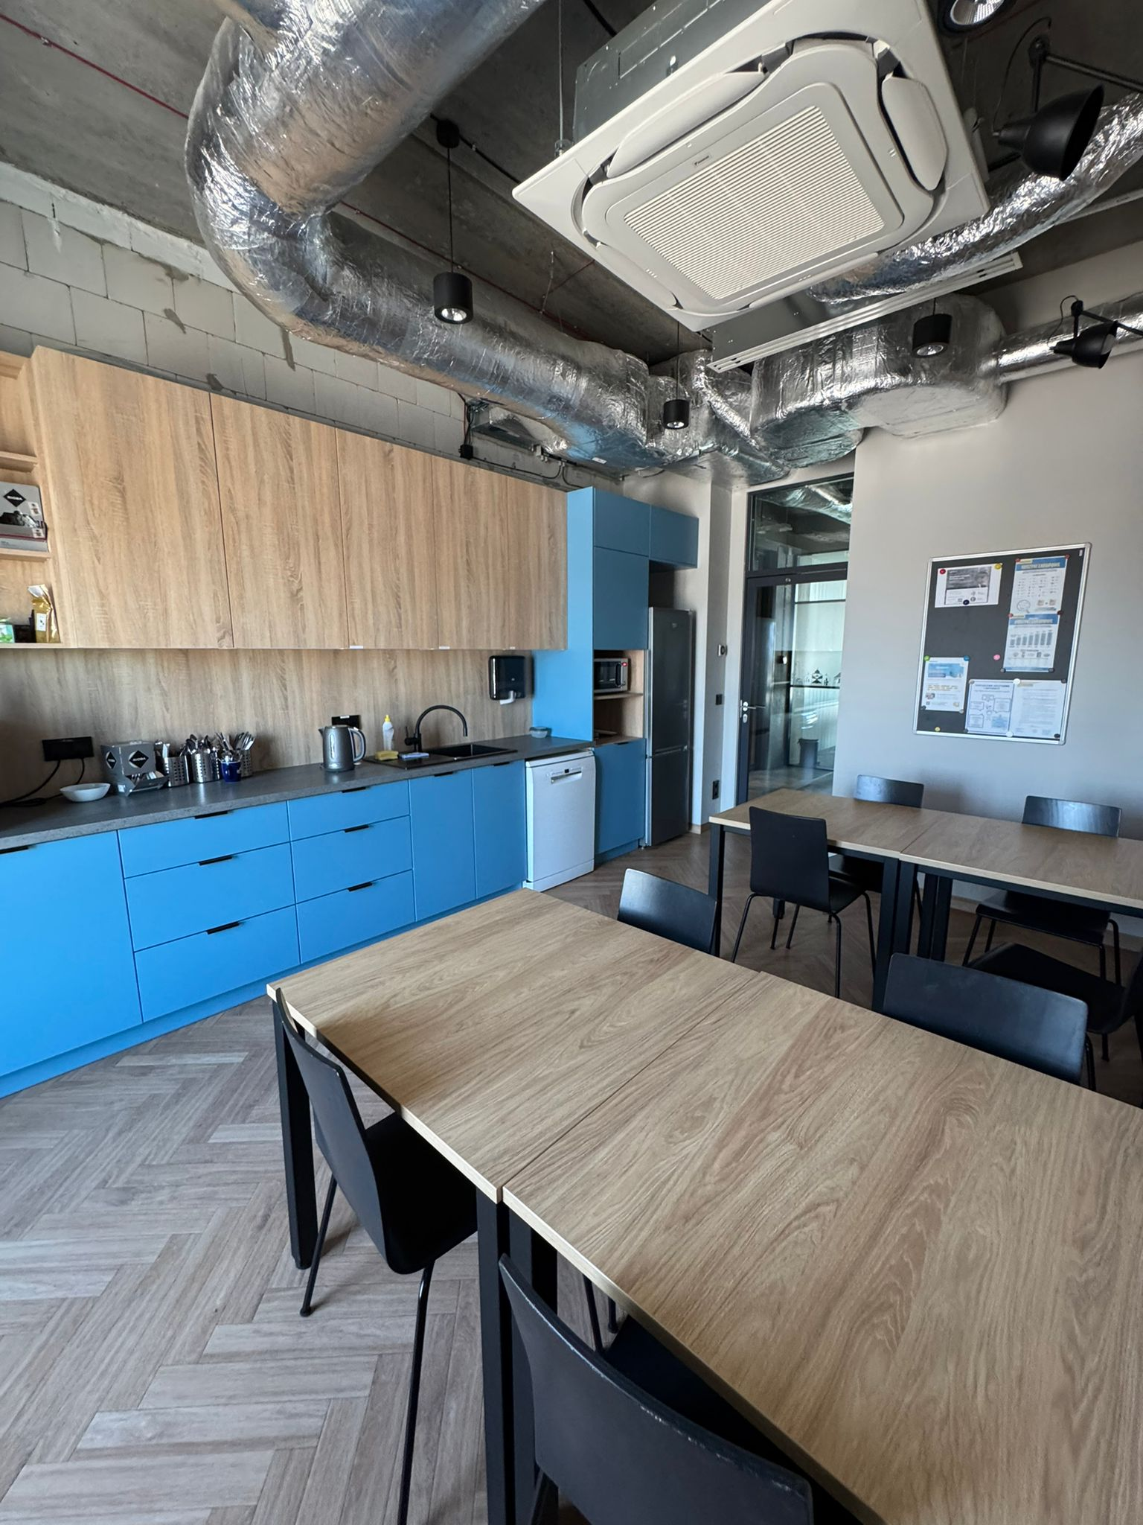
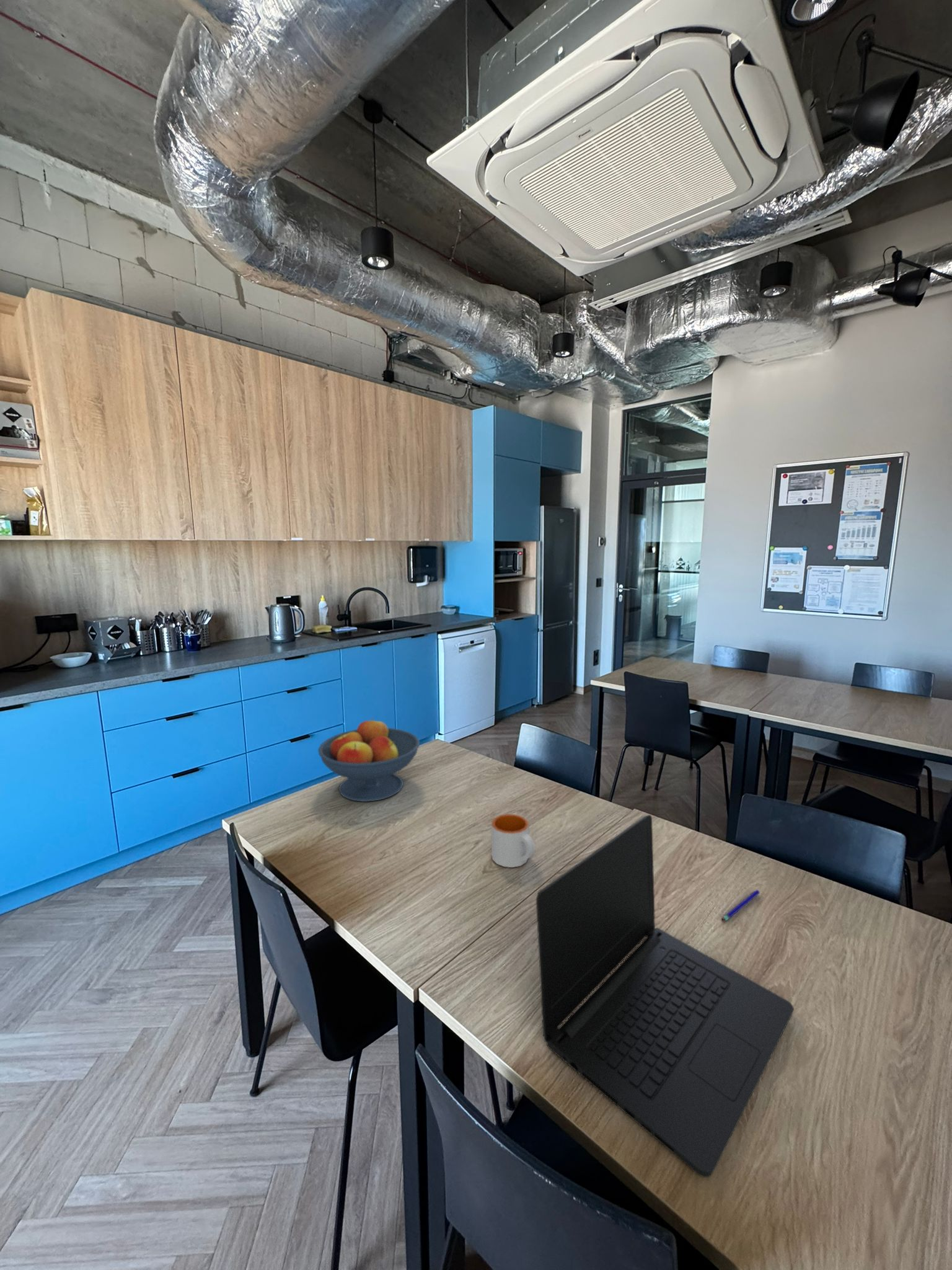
+ fruit bowl [317,716,420,802]
+ laptop [536,814,795,1178]
+ mug [491,814,536,868]
+ pen [721,889,760,922]
